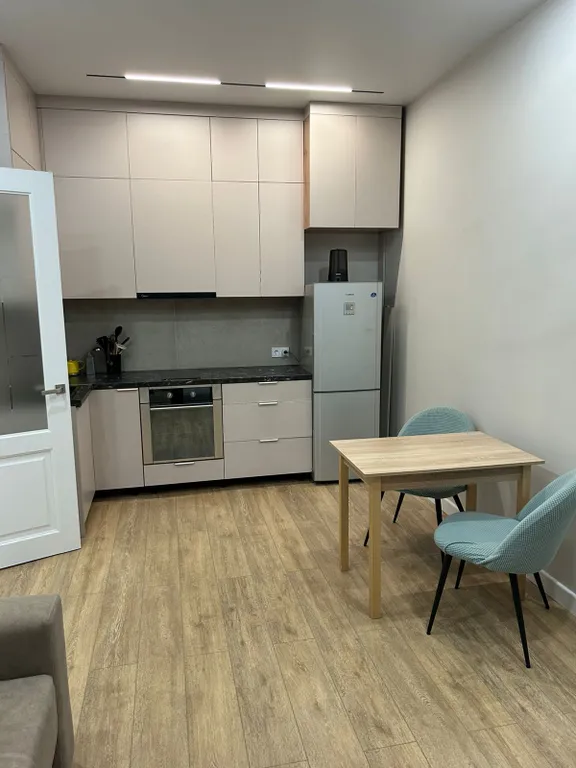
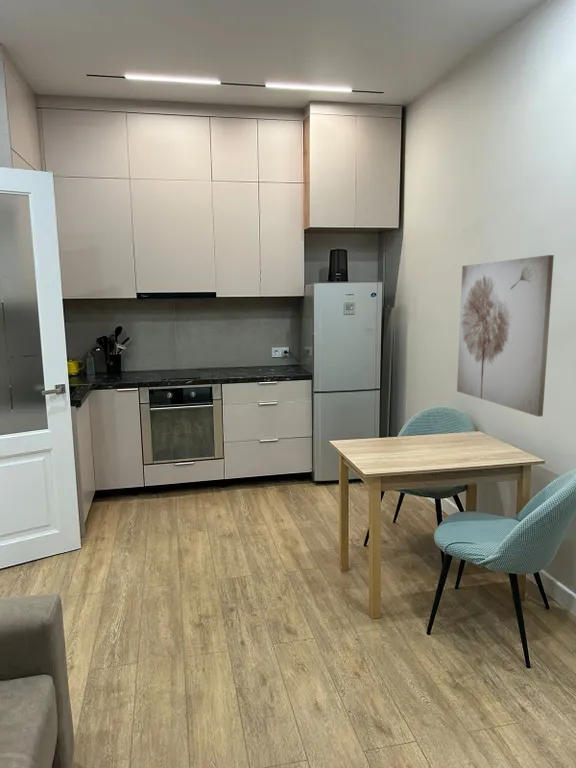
+ wall art [456,254,555,418]
